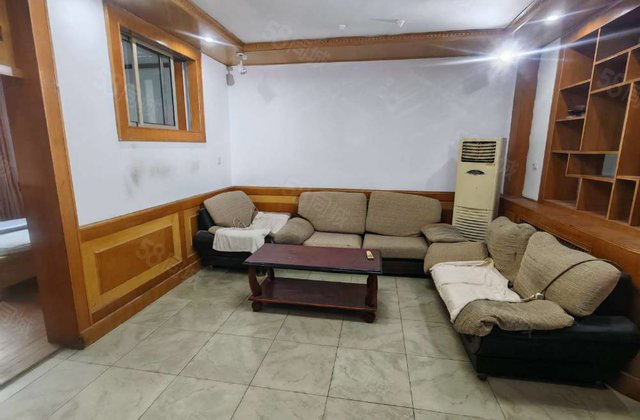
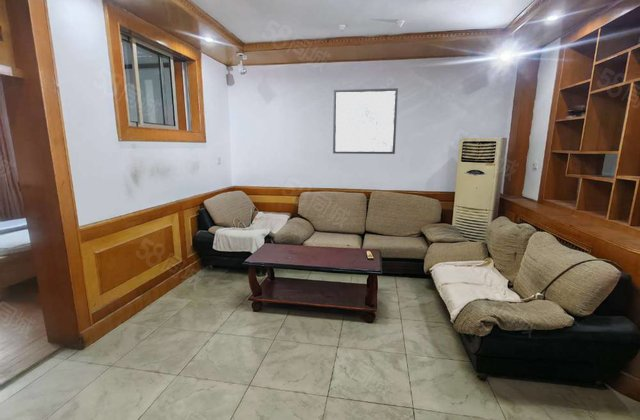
+ wall art [332,87,399,155]
